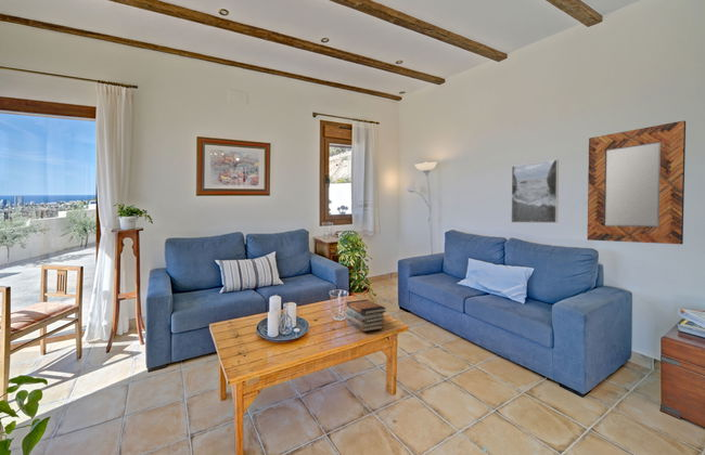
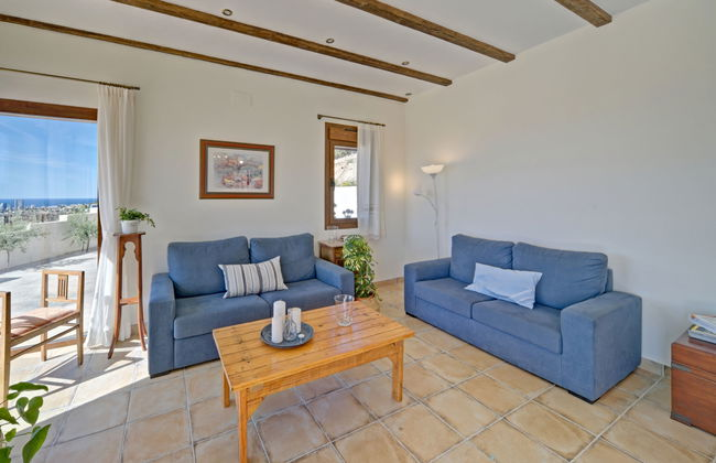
- home mirror [587,120,687,245]
- book stack [345,298,387,333]
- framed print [510,158,560,224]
